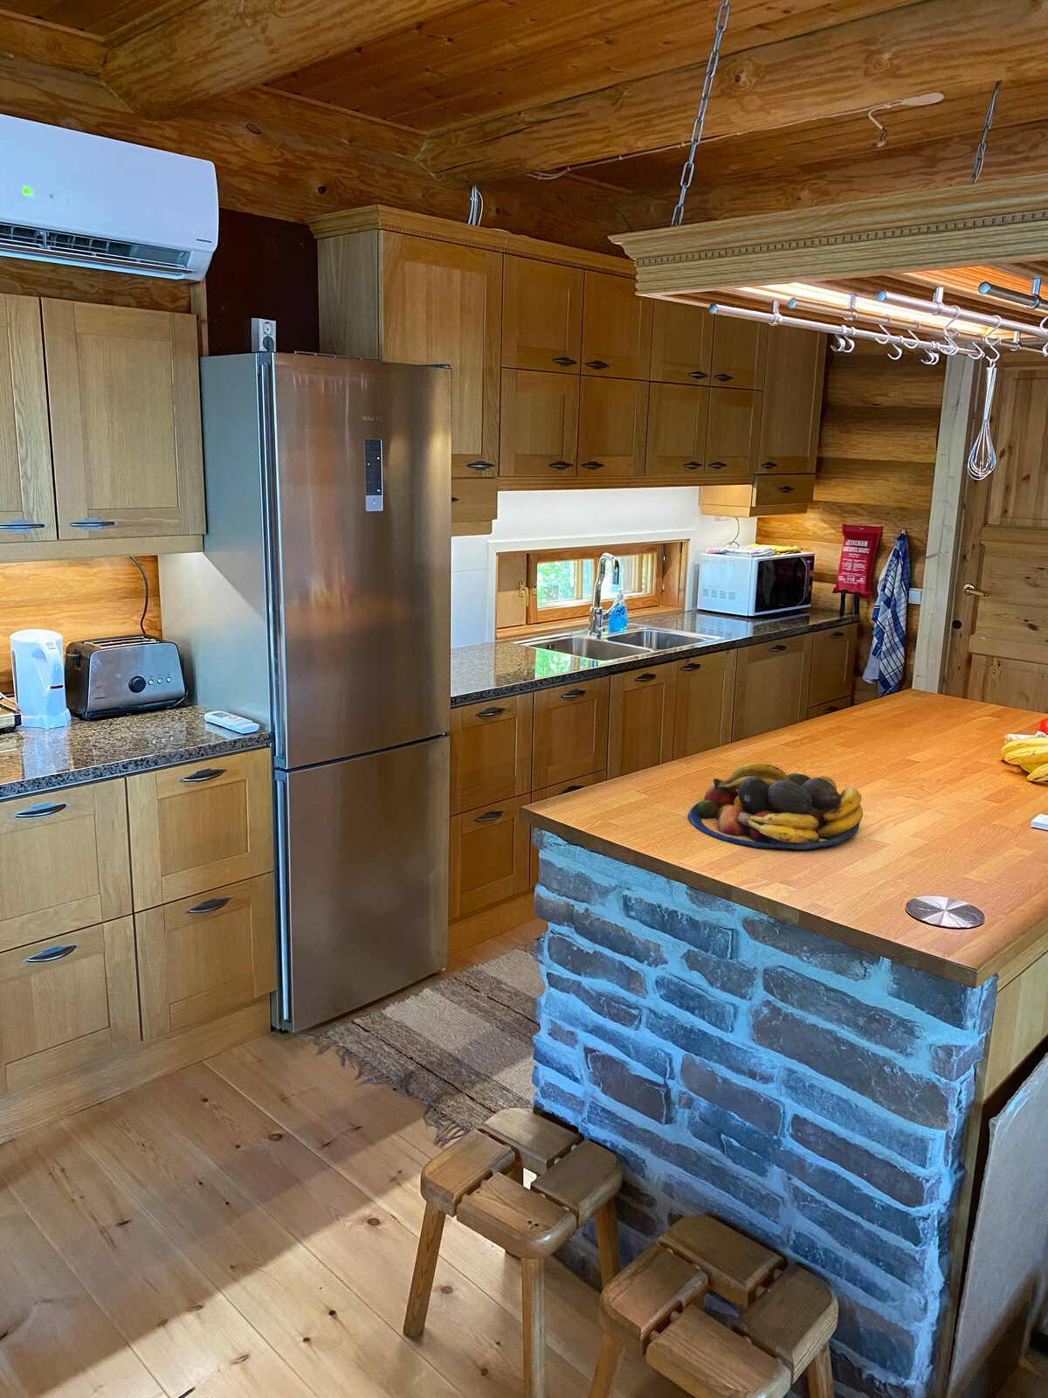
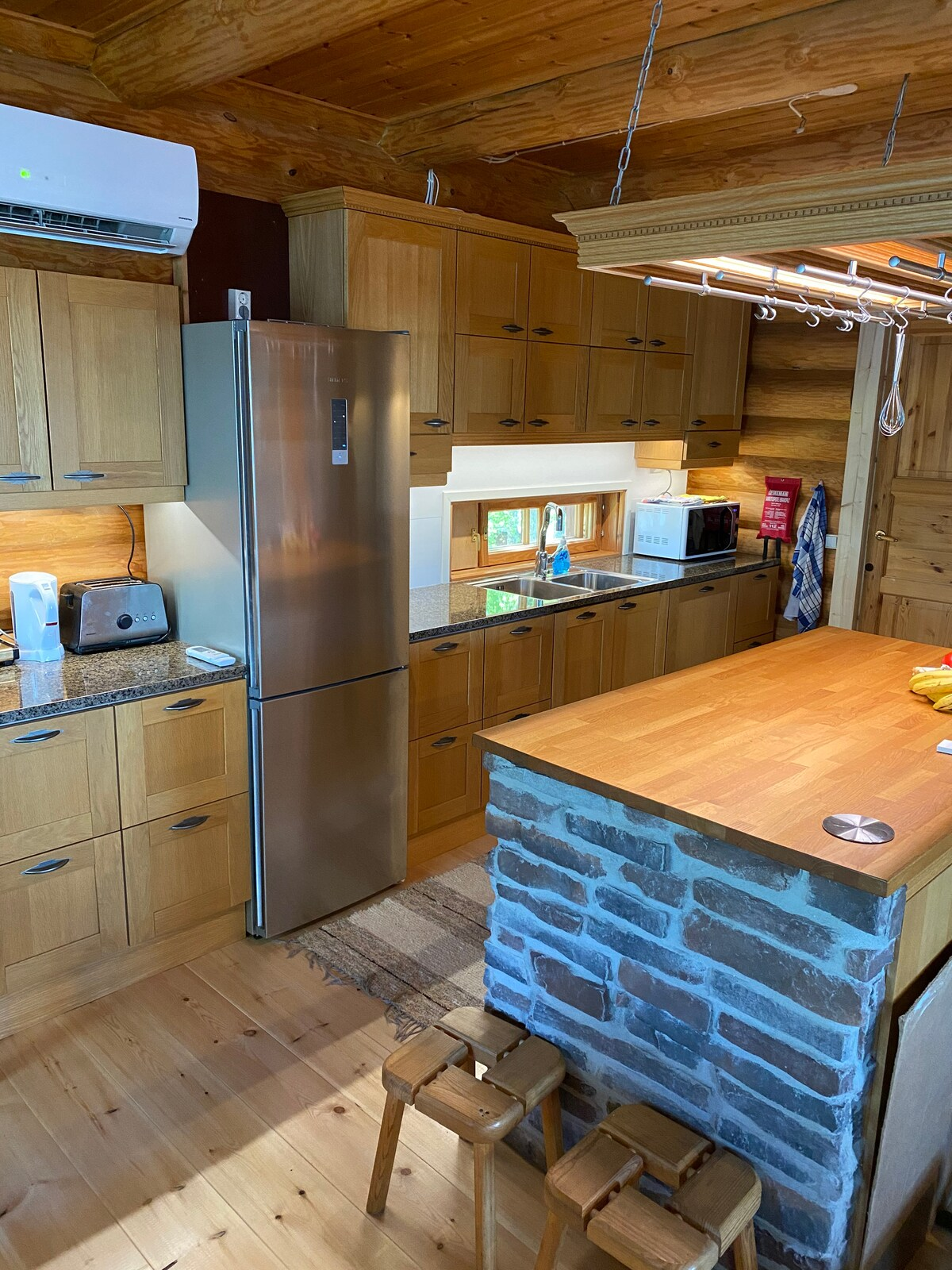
- fruit bowl [687,762,864,850]
